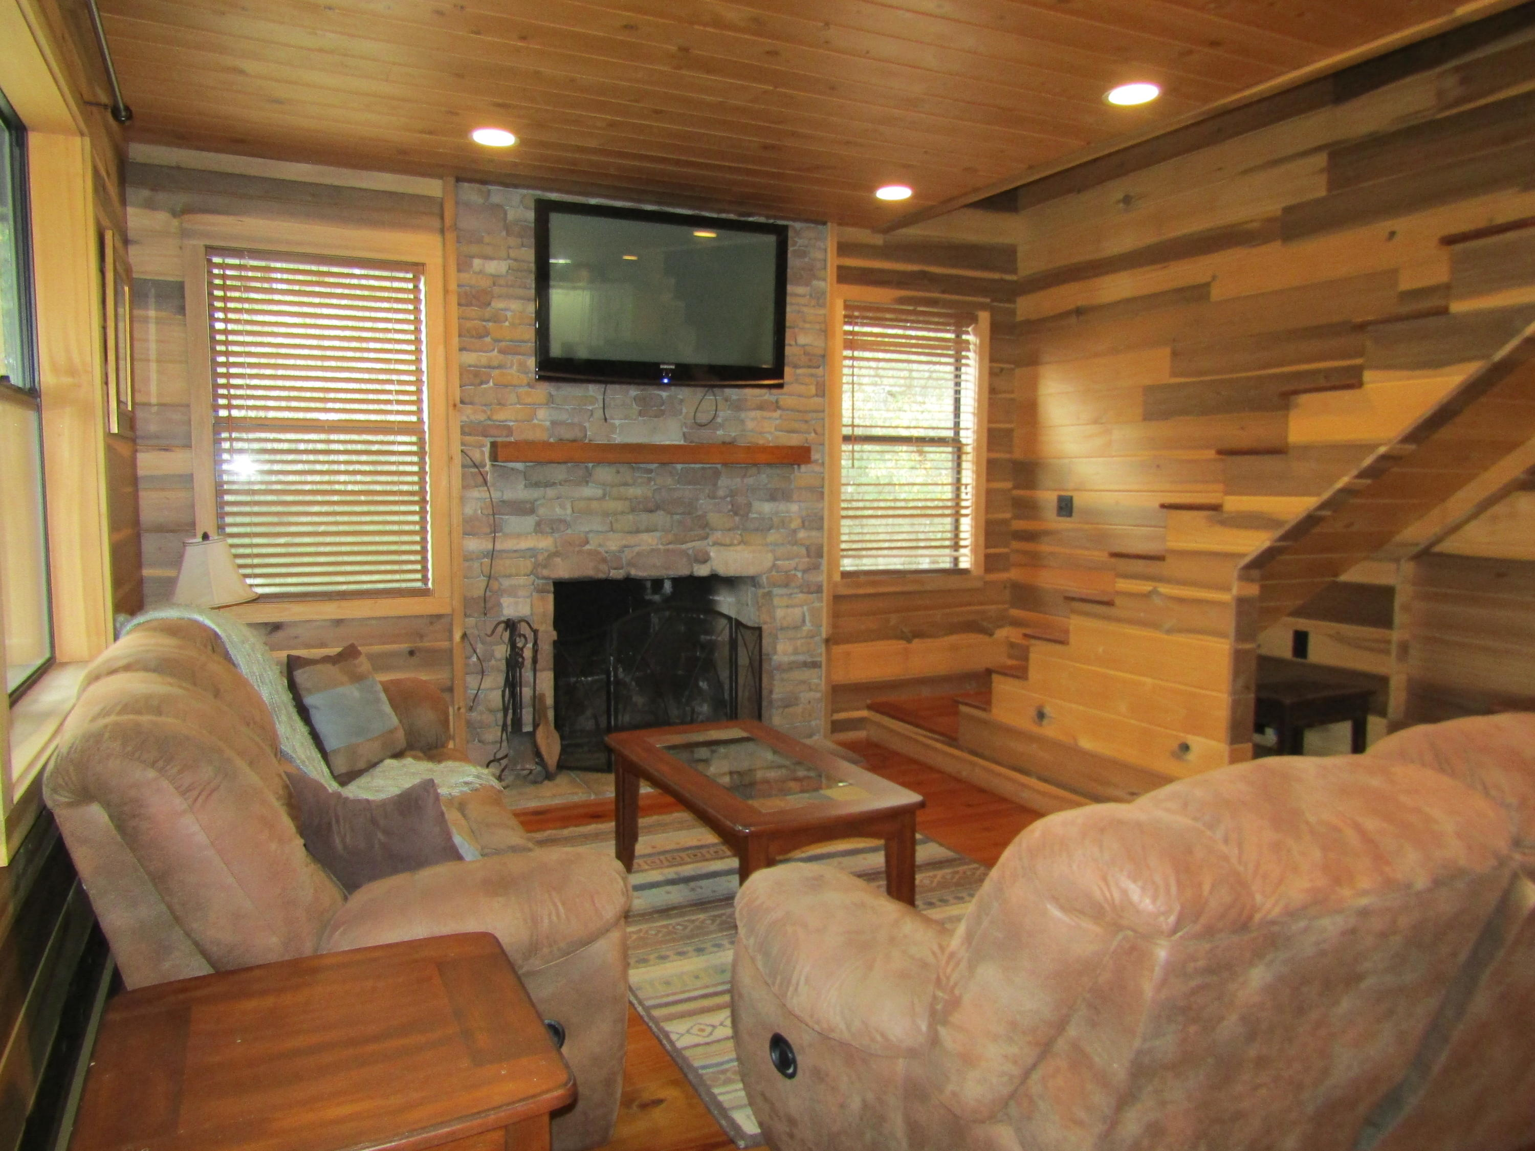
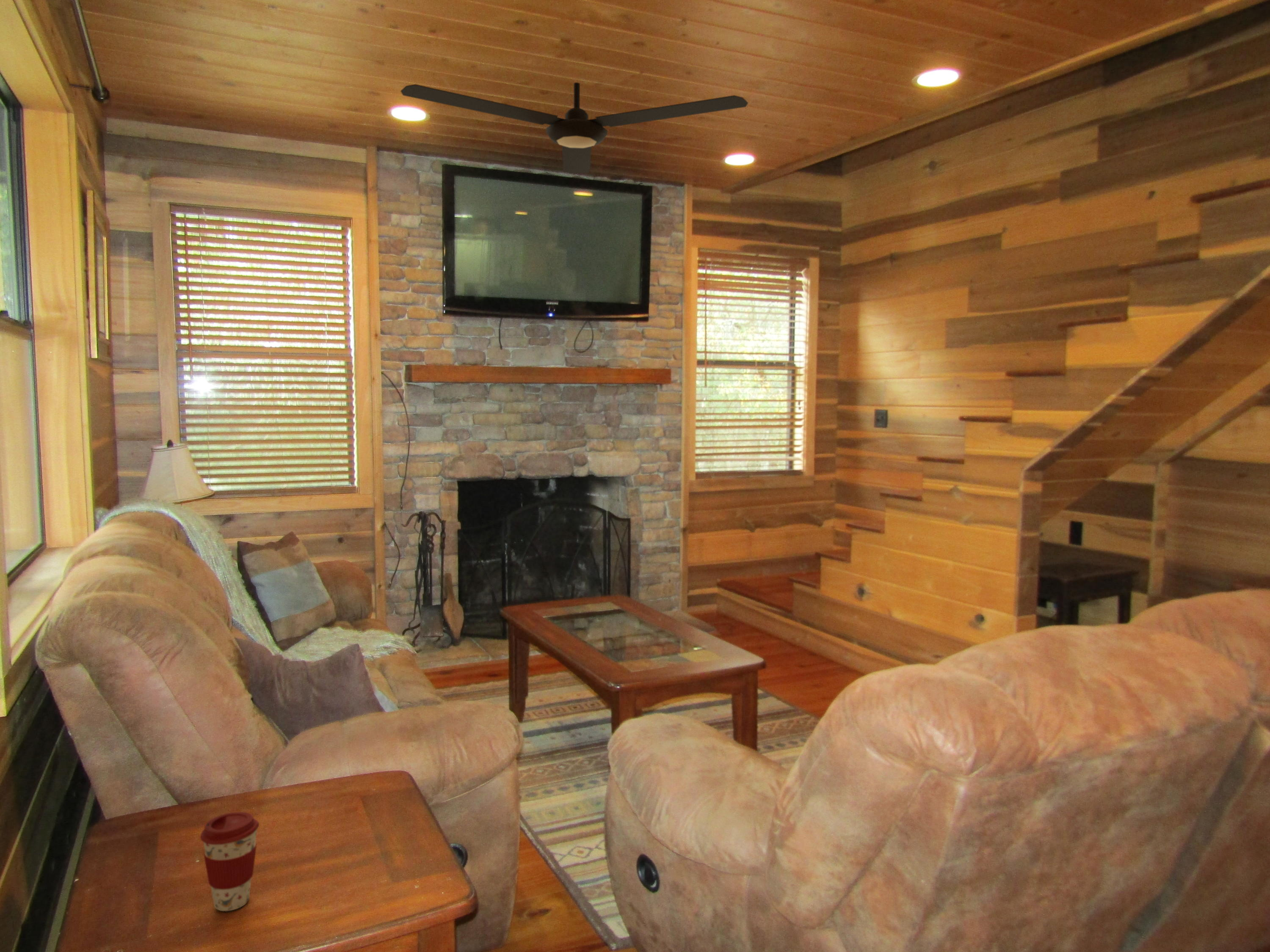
+ coffee cup [200,812,260,911]
+ ceiling fan [400,82,748,174]
